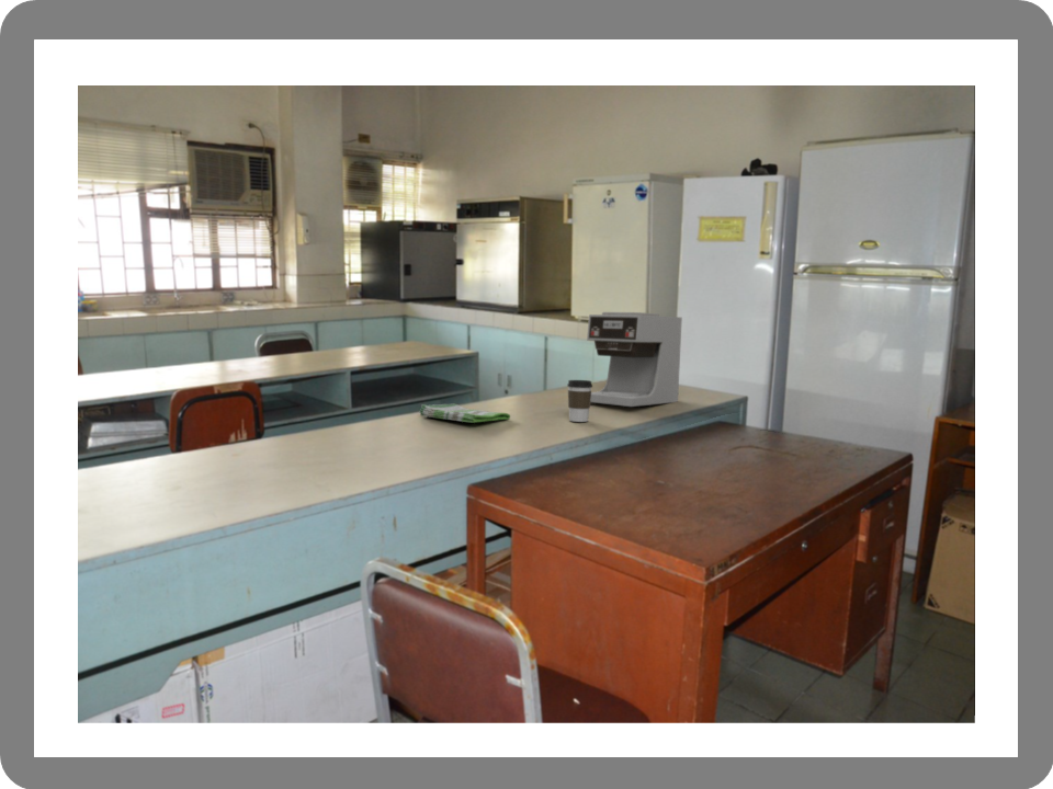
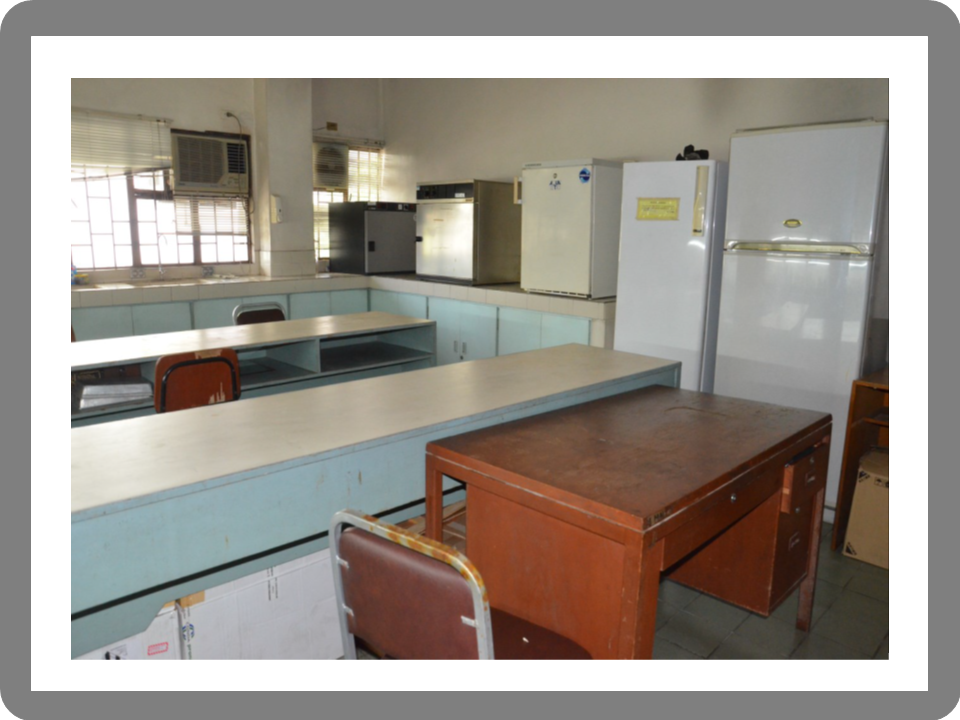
- coffee cup [566,379,593,423]
- dish towel [418,403,511,424]
- coffee maker [586,311,683,408]
